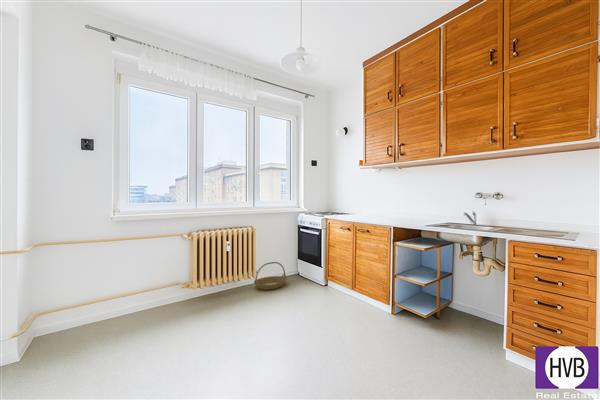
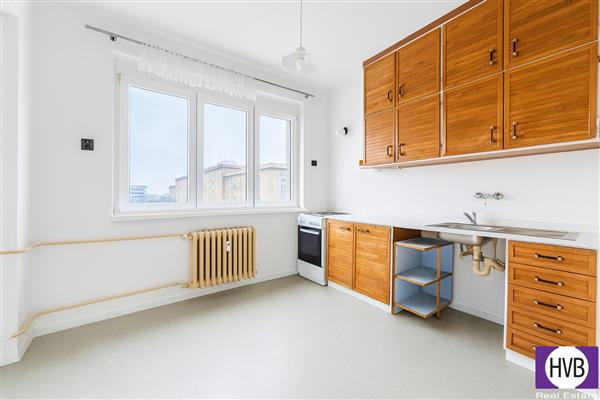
- basket [253,261,288,291]
